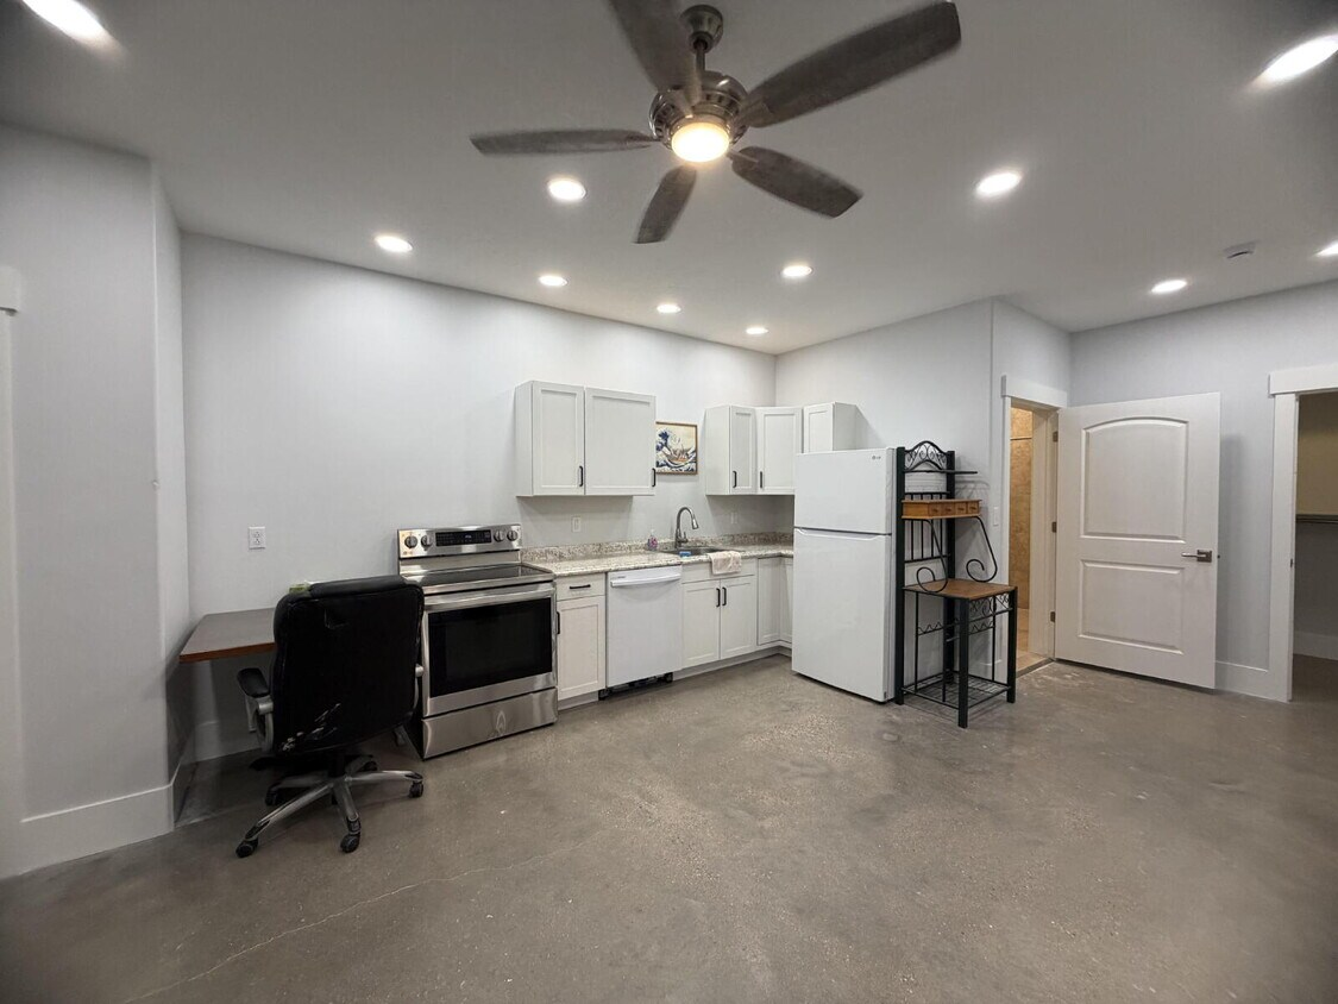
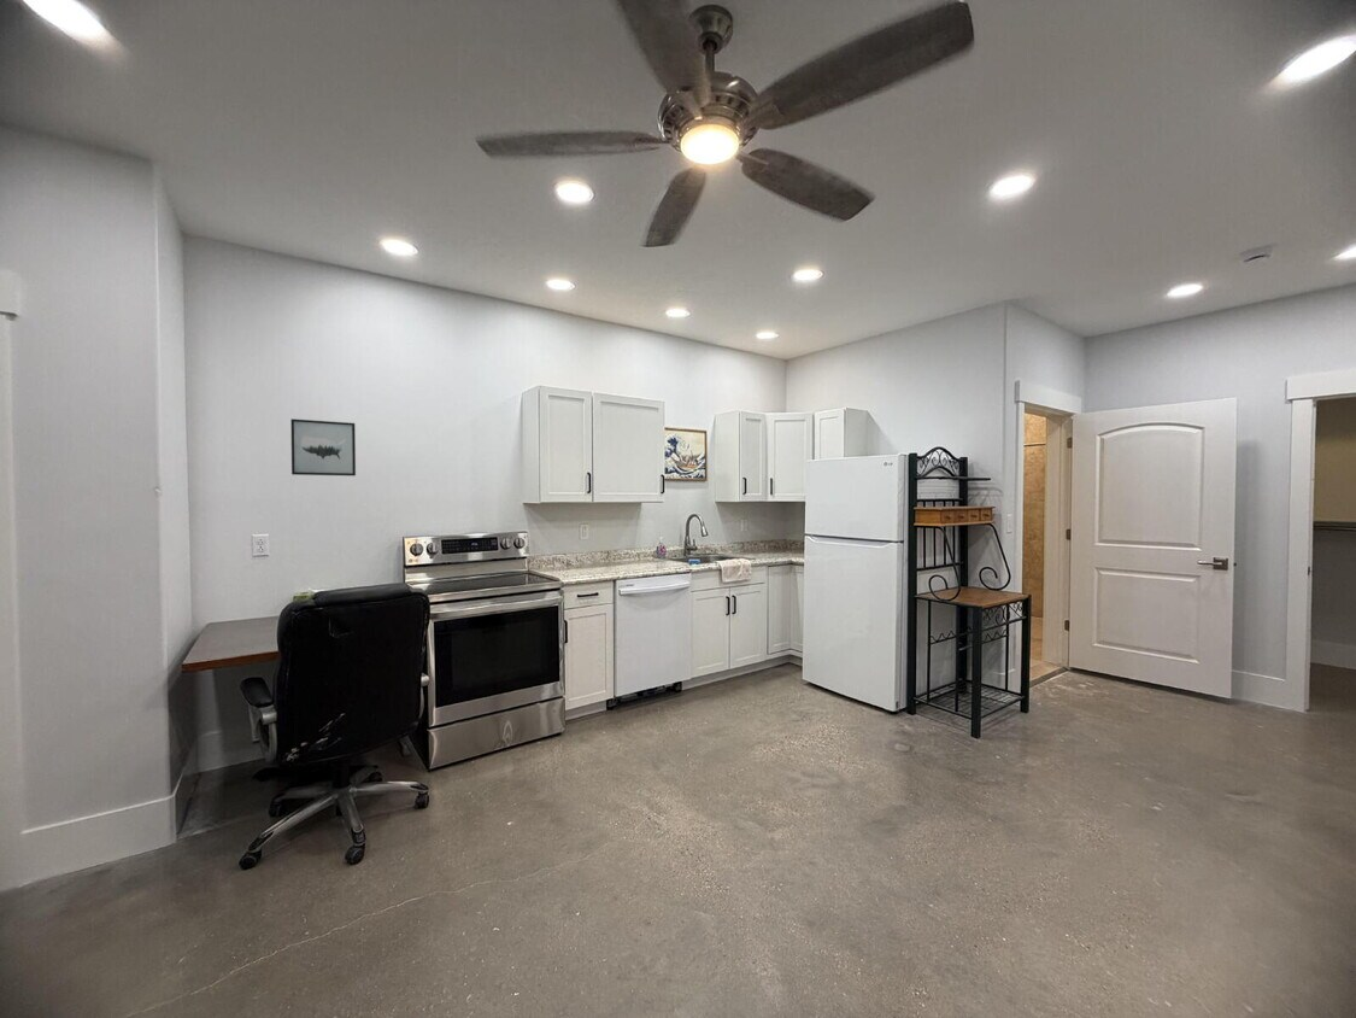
+ wall art [290,417,357,476]
